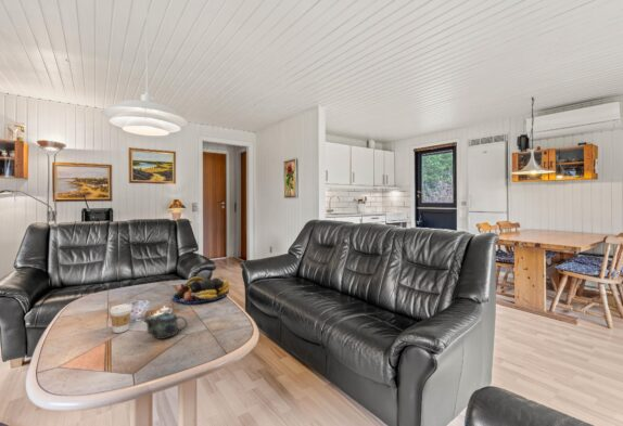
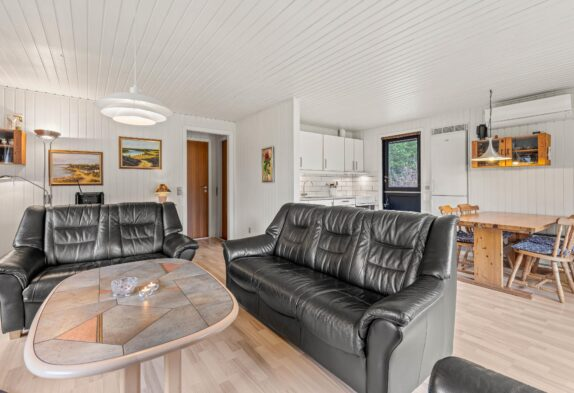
- coffee cup [109,304,132,334]
- chinaware [143,310,189,340]
- fruit bowl [171,275,230,305]
